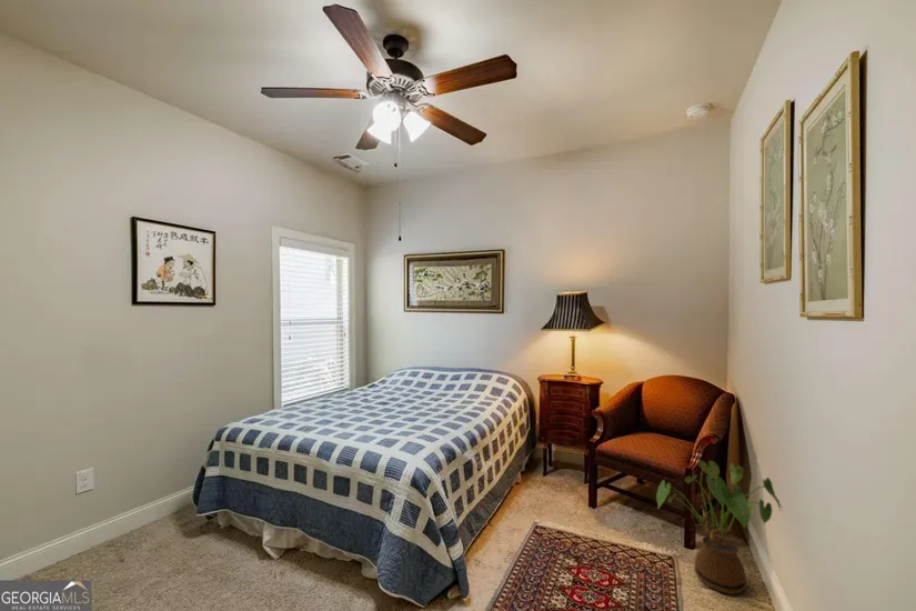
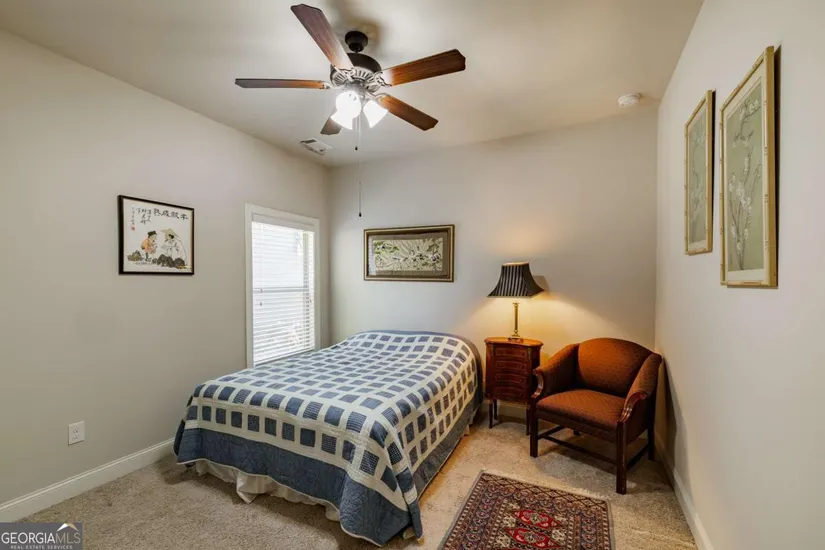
- house plant [655,459,782,595]
